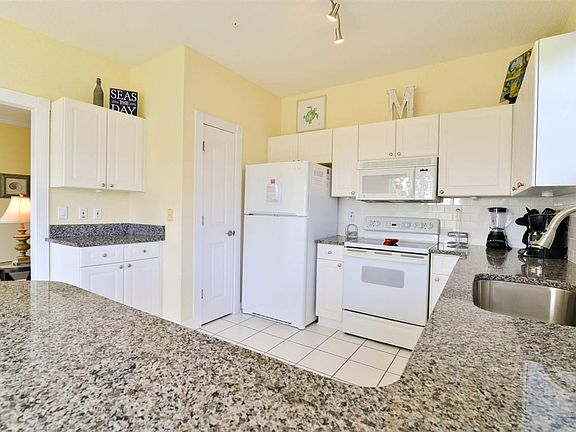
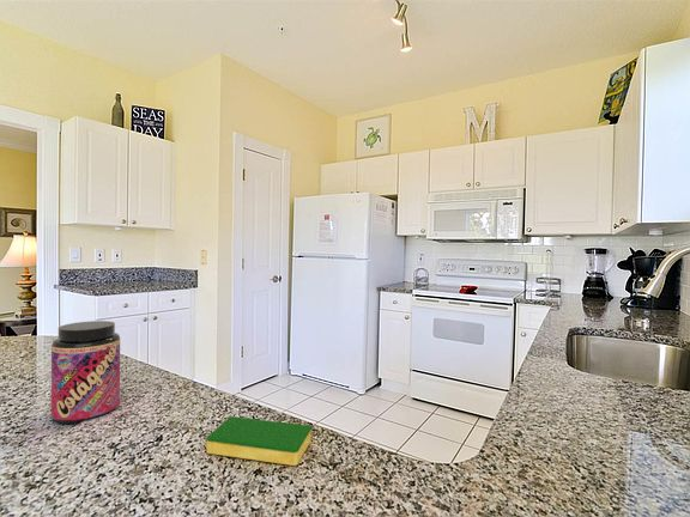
+ dish sponge [206,415,313,467]
+ jar [50,320,121,425]
